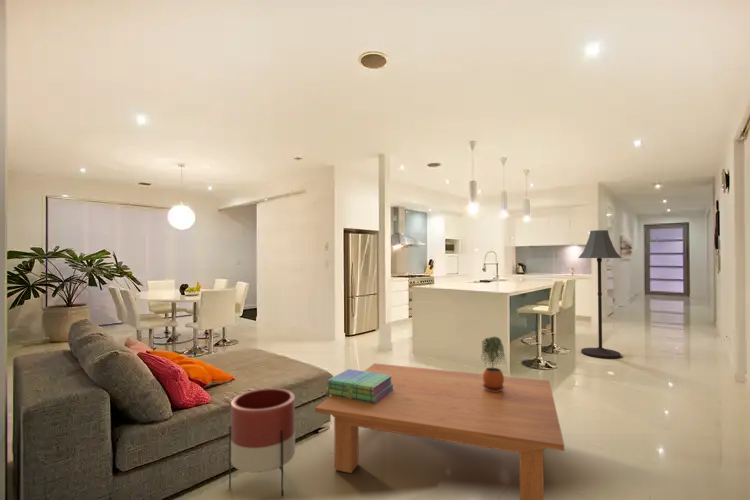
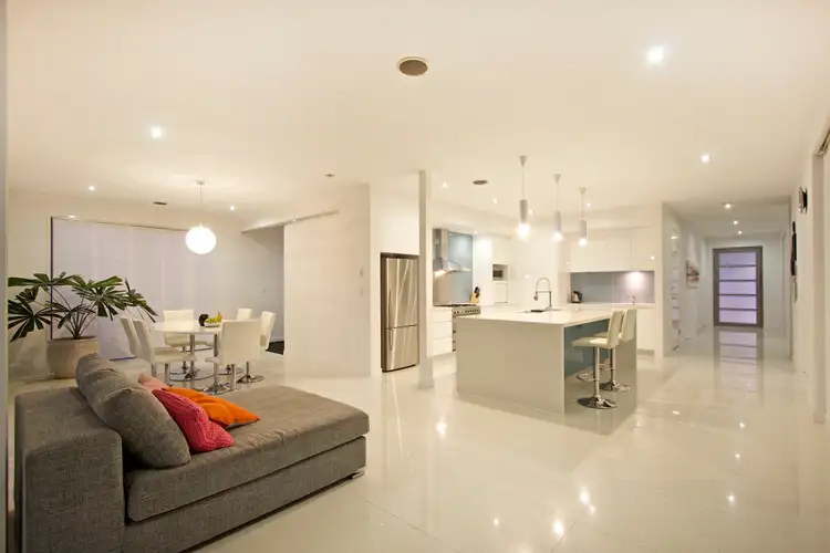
- coffee table [314,362,565,500]
- stack of books [324,368,394,404]
- planter [228,387,296,497]
- floor lamp [577,229,622,360]
- potted plant [480,335,508,392]
